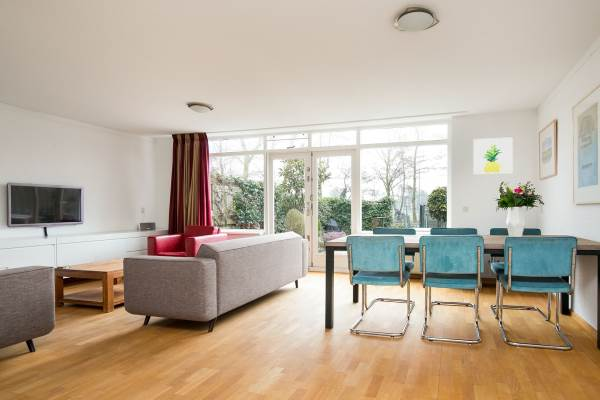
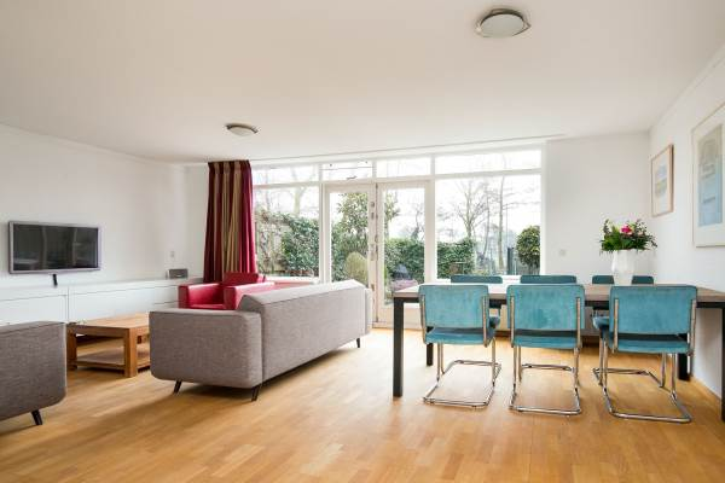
- wall art [472,136,514,175]
